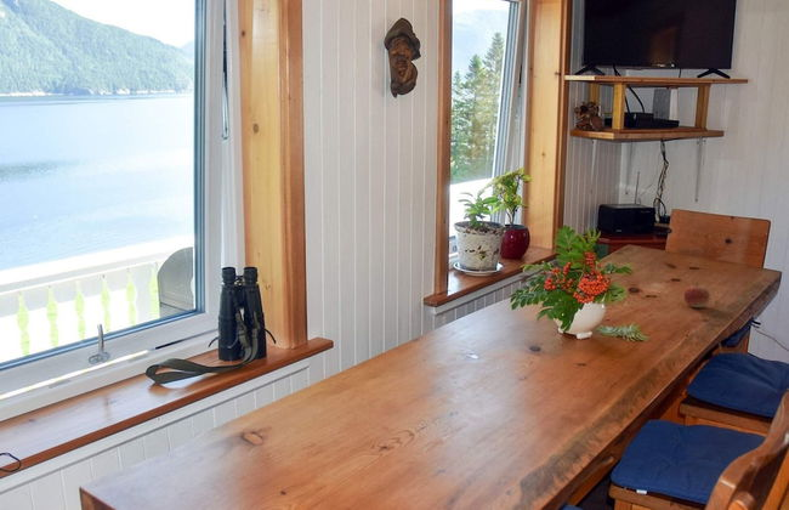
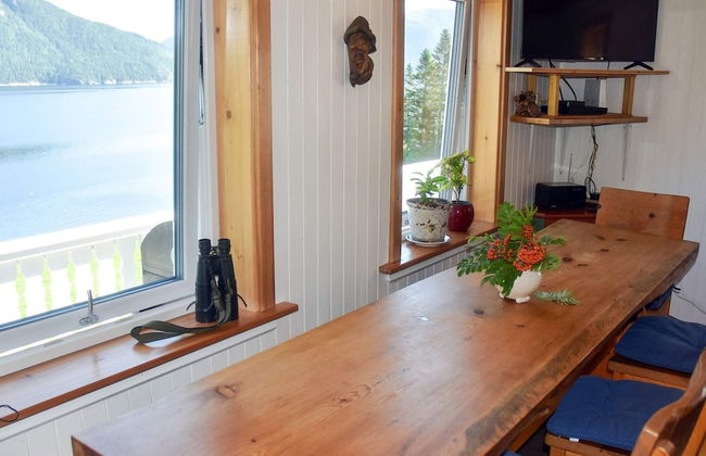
- apple [683,282,711,308]
